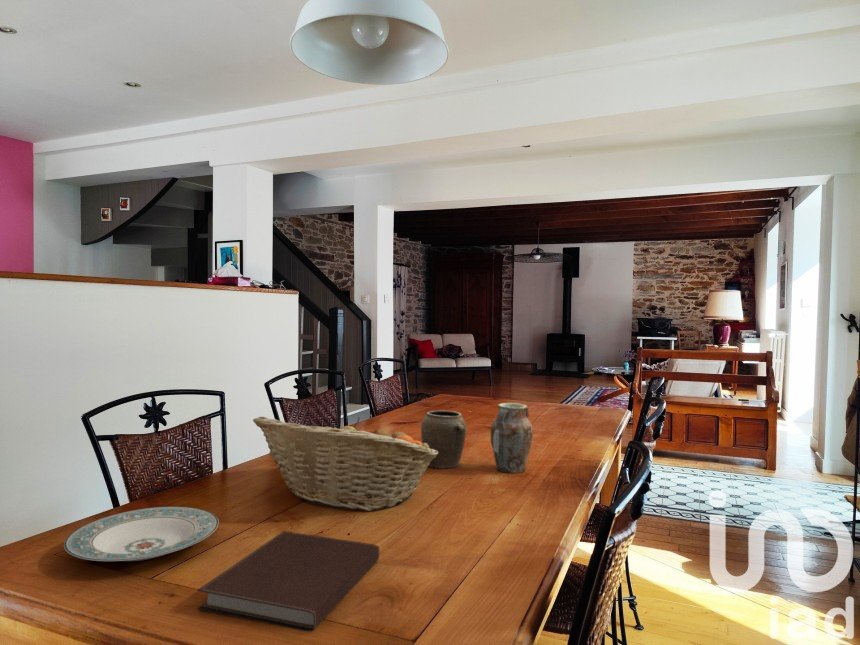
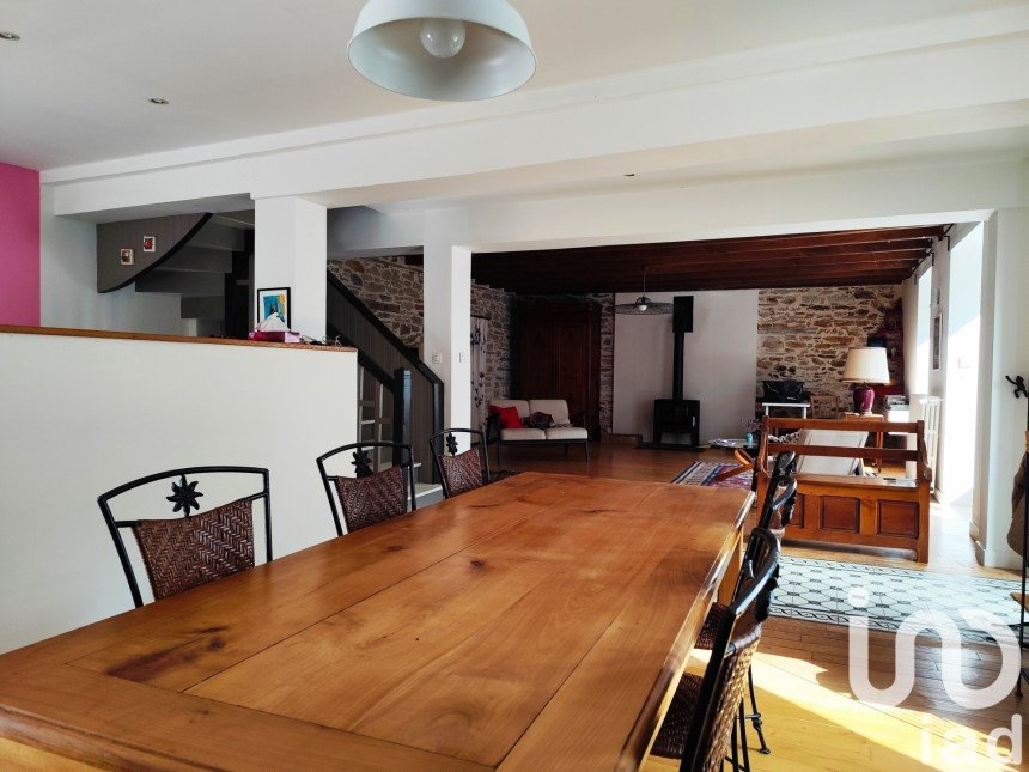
- notebook [196,530,380,632]
- jar set [420,402,534,474]
- fruit basket [252,416,438,512]
- plate [63,506,220,562]
